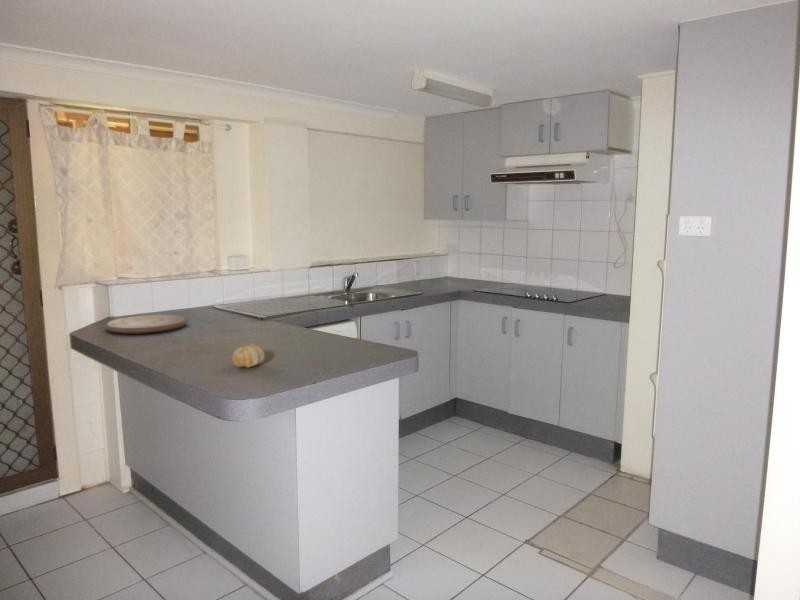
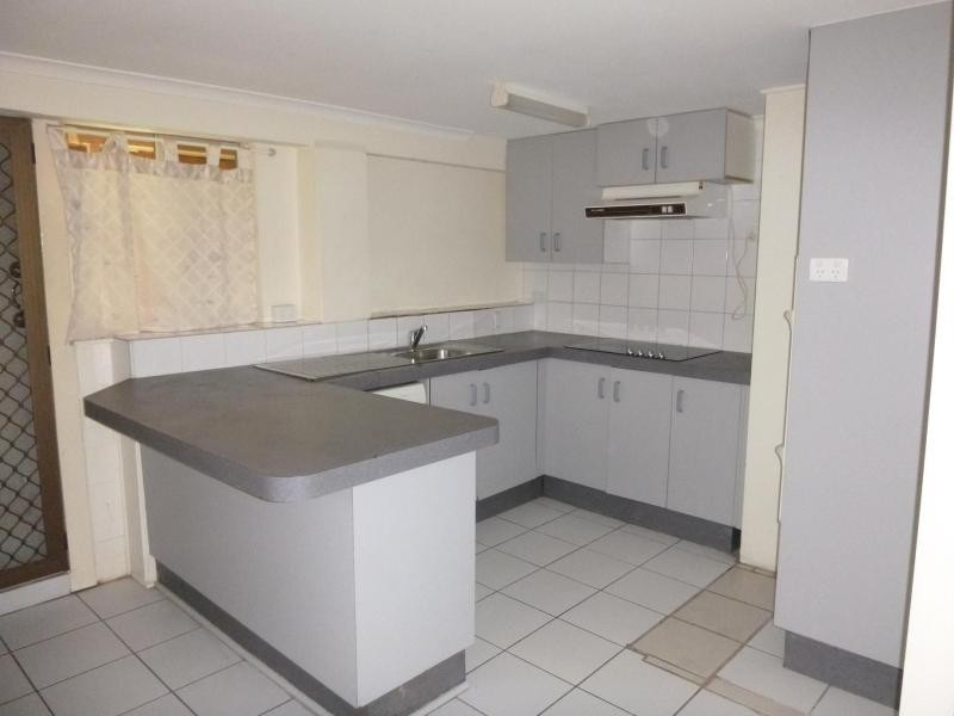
- cutting board [106,314,187,335]
- fruit [231,343,266,369]
